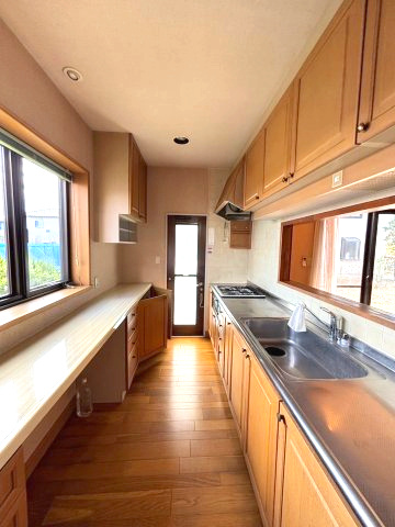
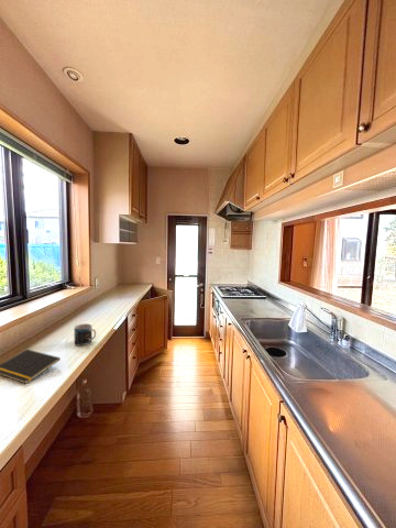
+ mug [74,322,97,346]
+ notepad [0,349,62,385]
